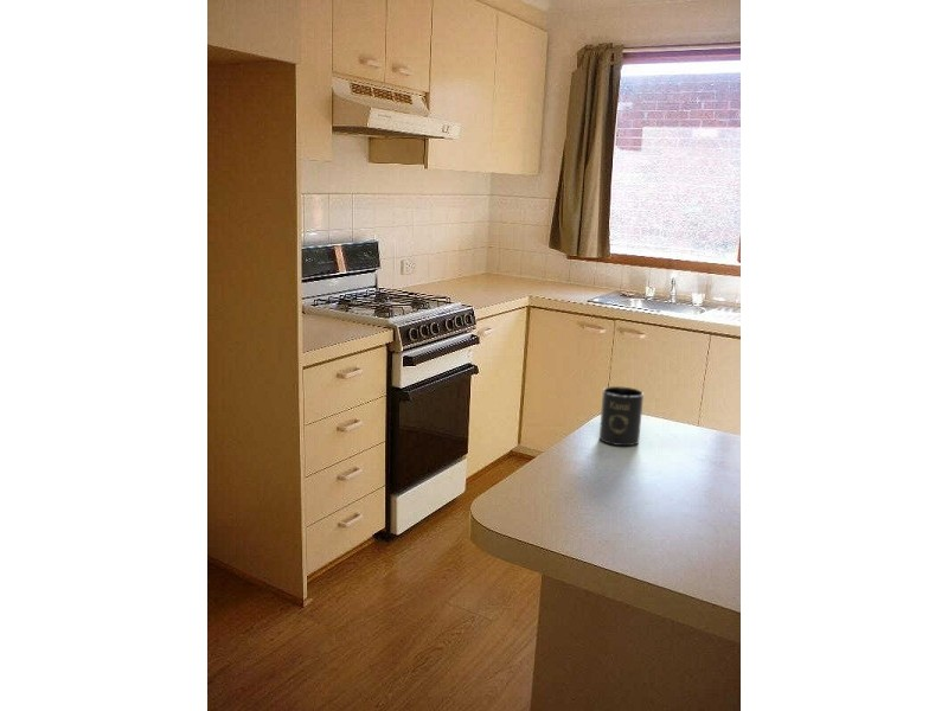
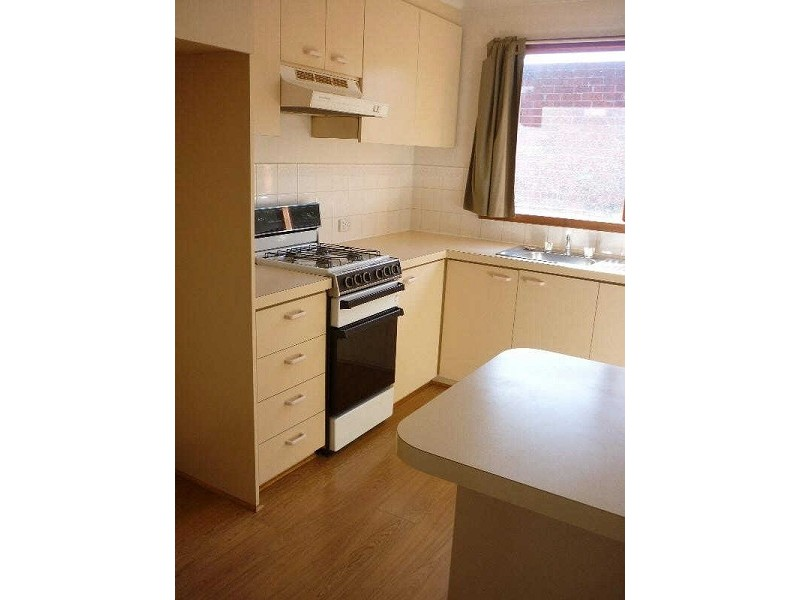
- mug [598,385,645,447]
